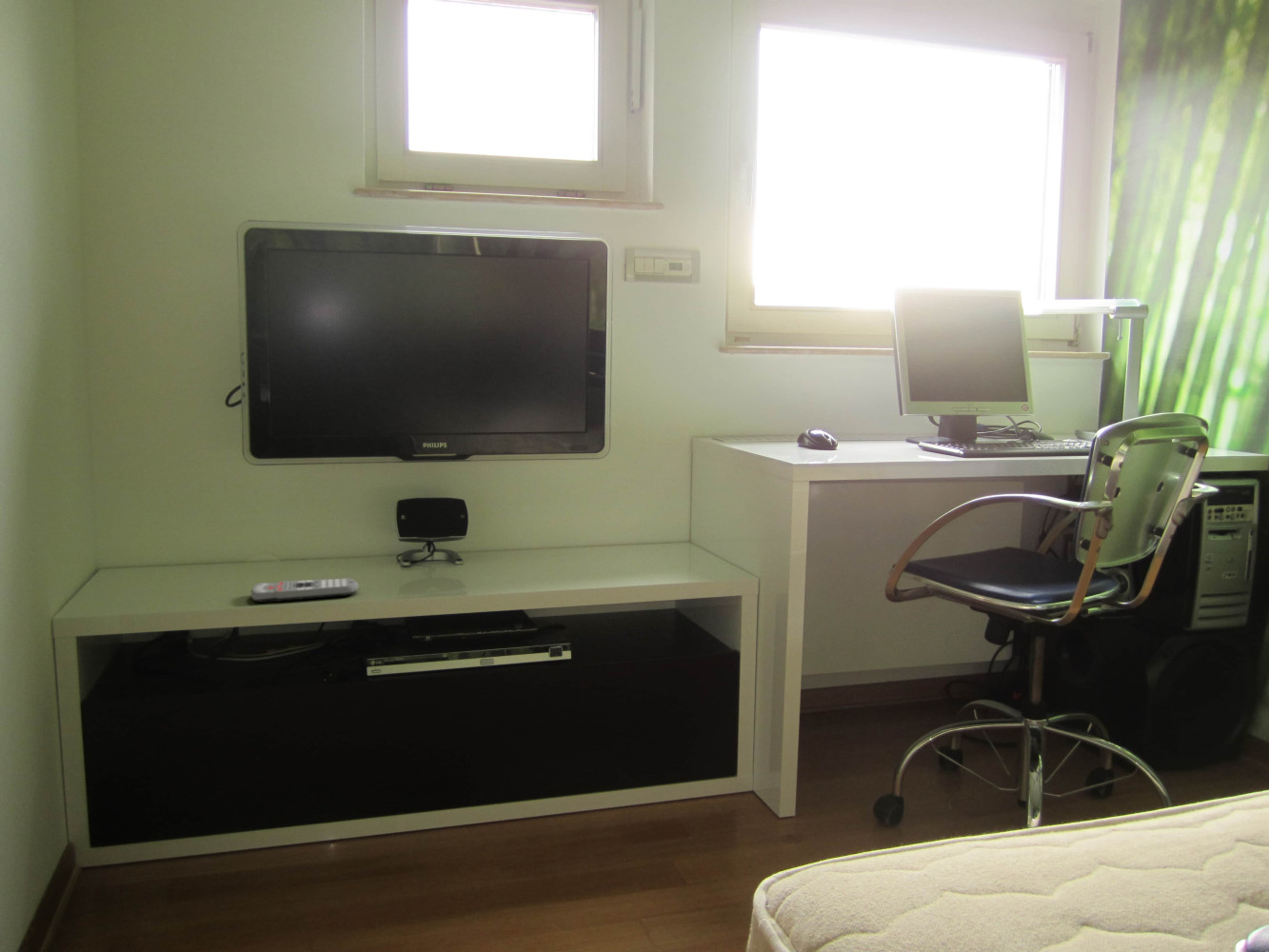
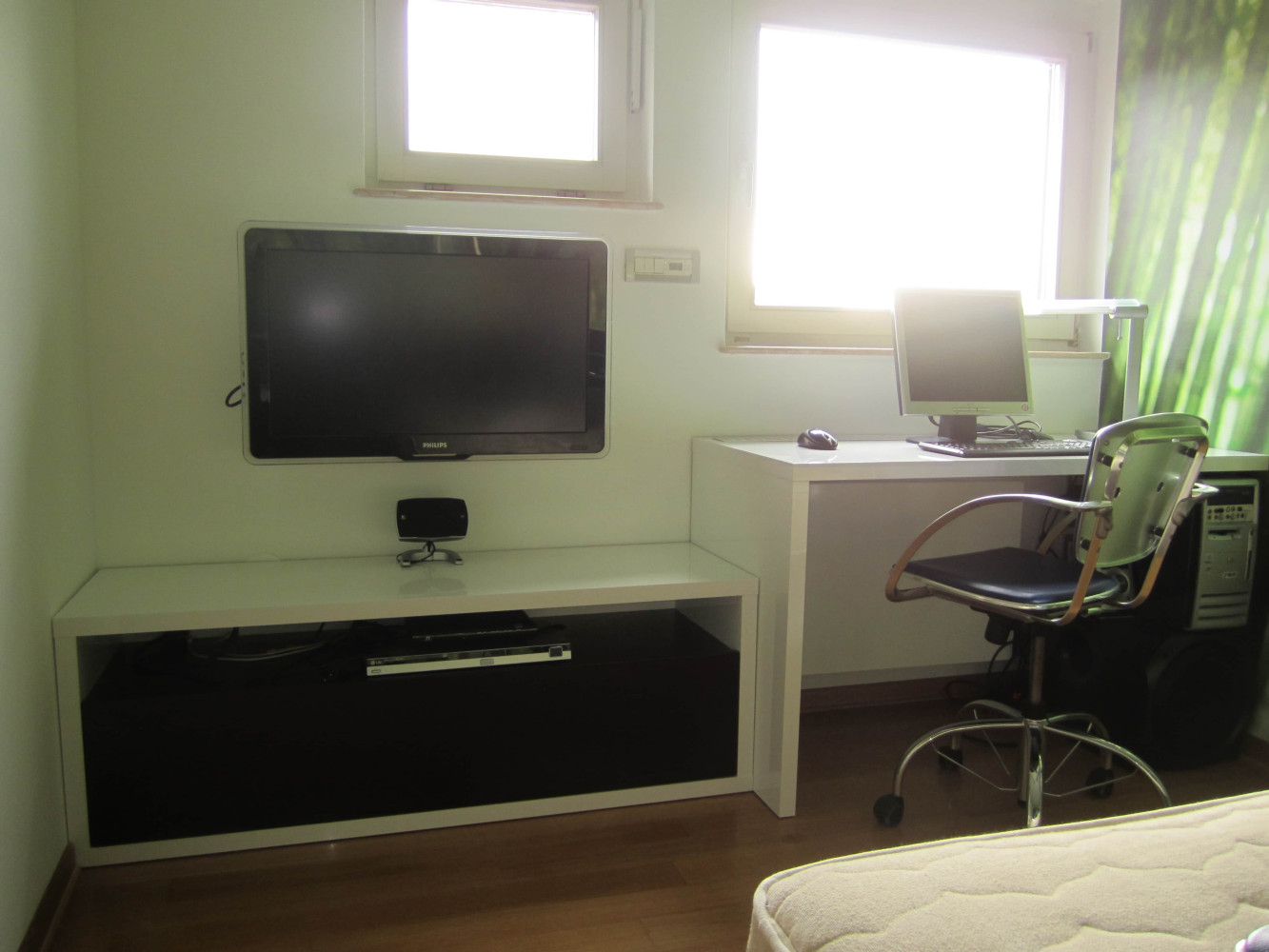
- remote control [250,577,360,604]
